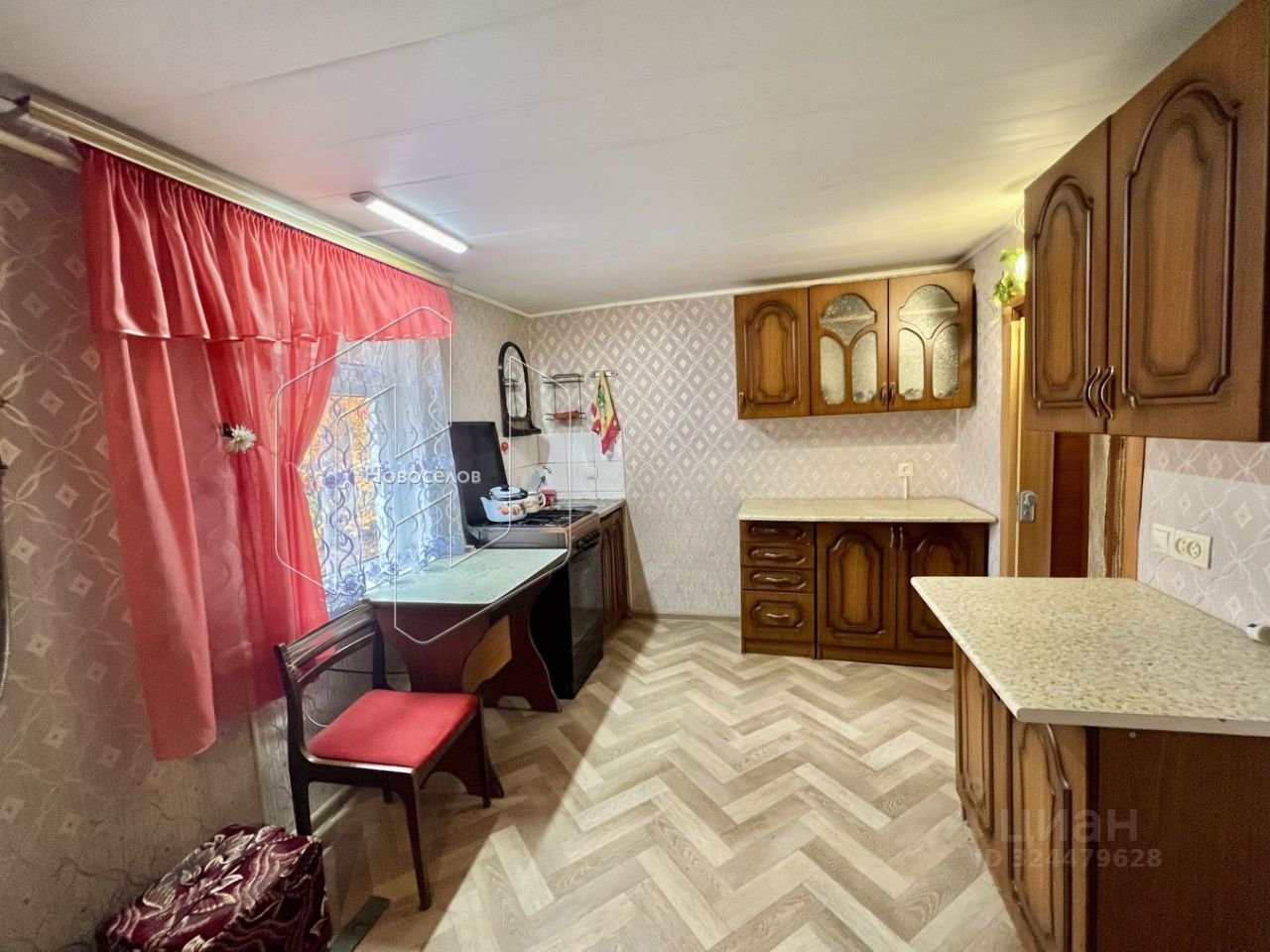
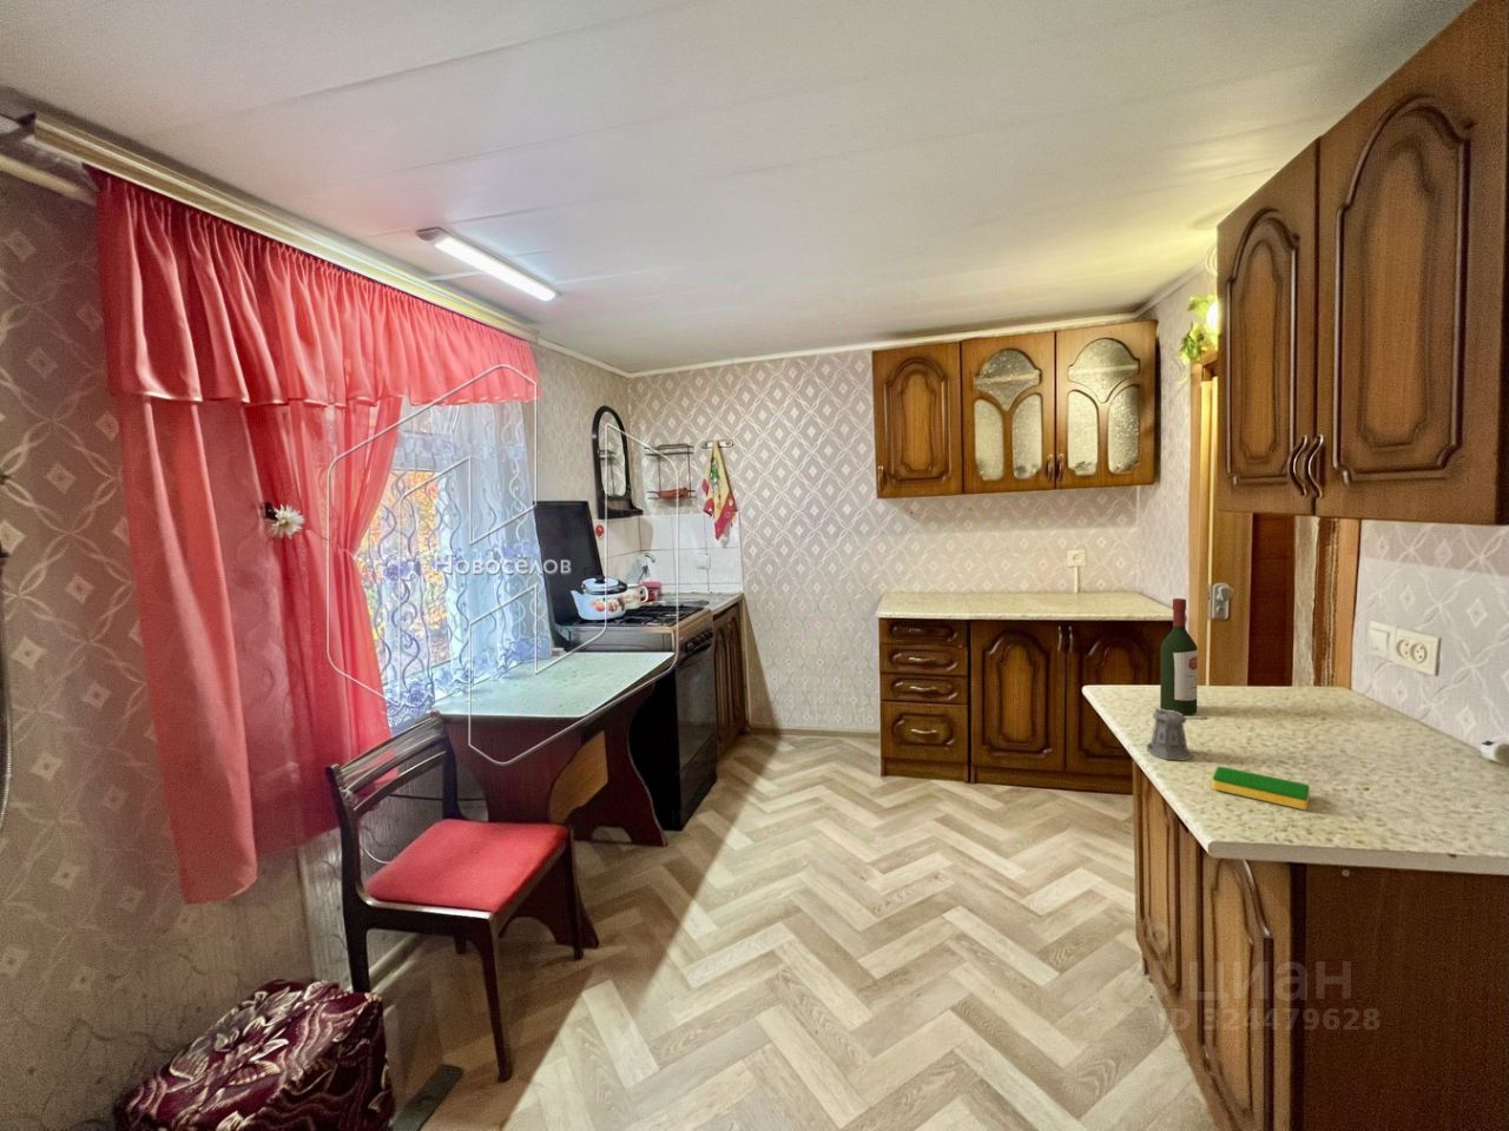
+ pepper shaker [1145,708,1208,762]
+ wine bottle [1158,598,1199,716]
+ dish sponge [1211,766,1311,810]
